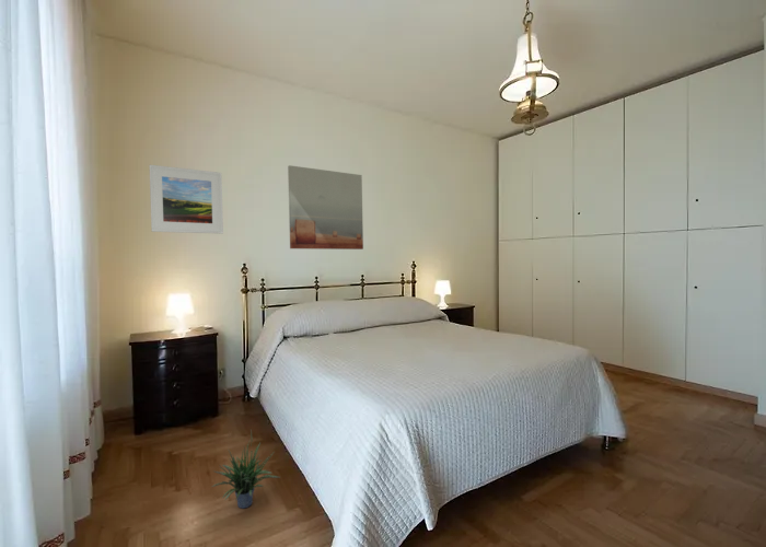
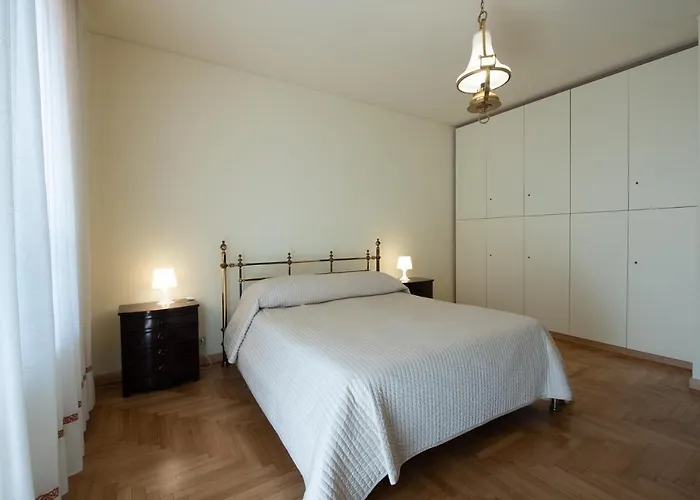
- potted plant [210,429,281,510]
- wall art [287,164,364,251]
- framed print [148,164,224,235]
